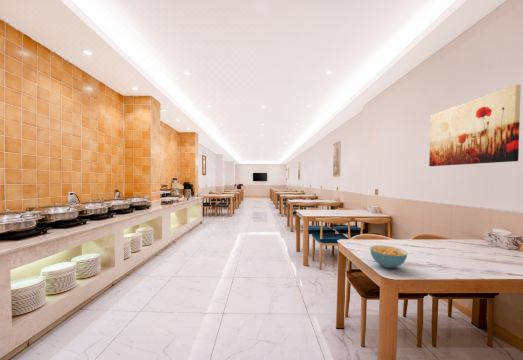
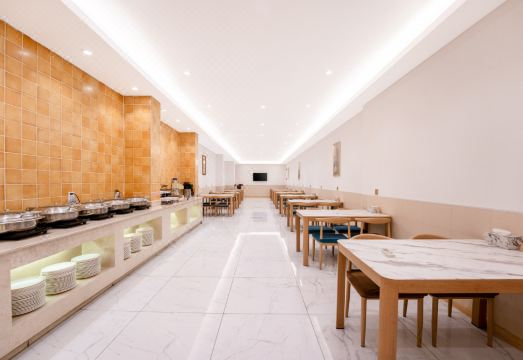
- cereal bowl [369,244,408,269]
- wall art [428,84,522,167]
